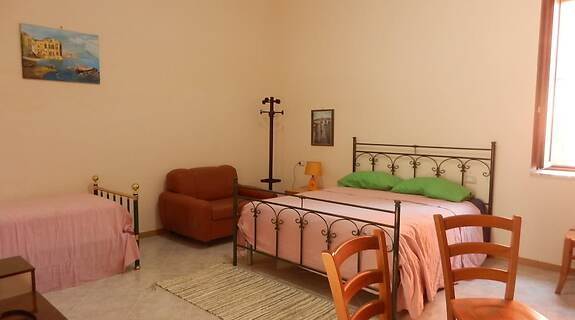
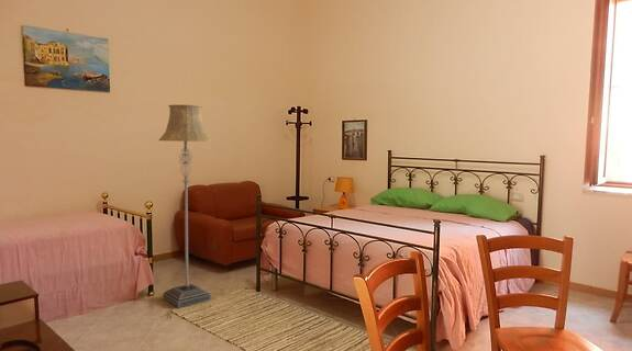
+ floor lamp [158,104,213,308]
